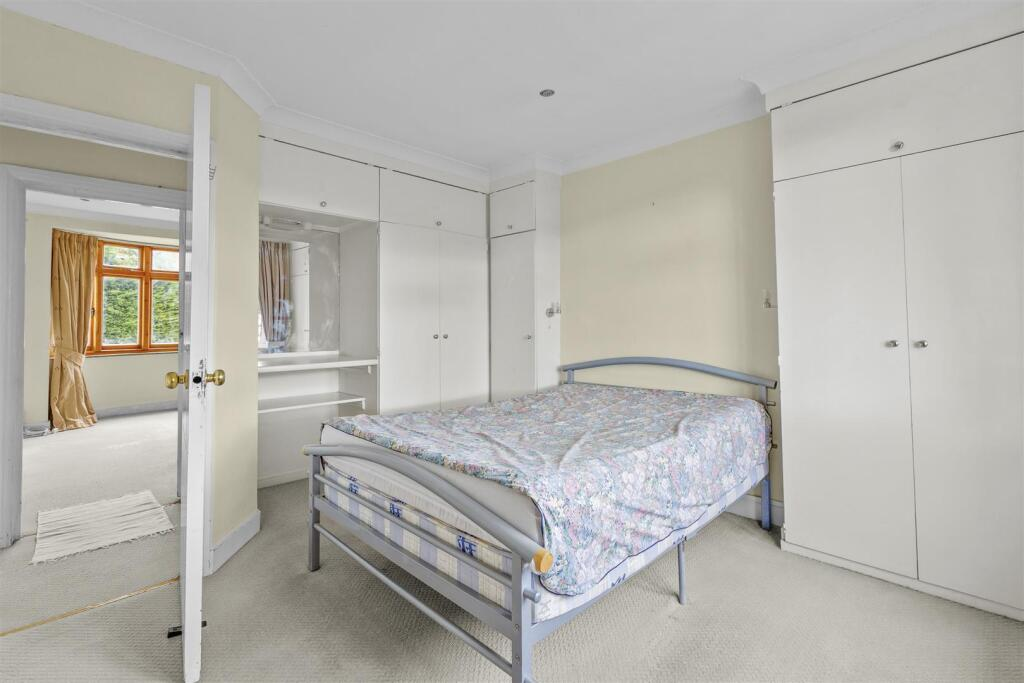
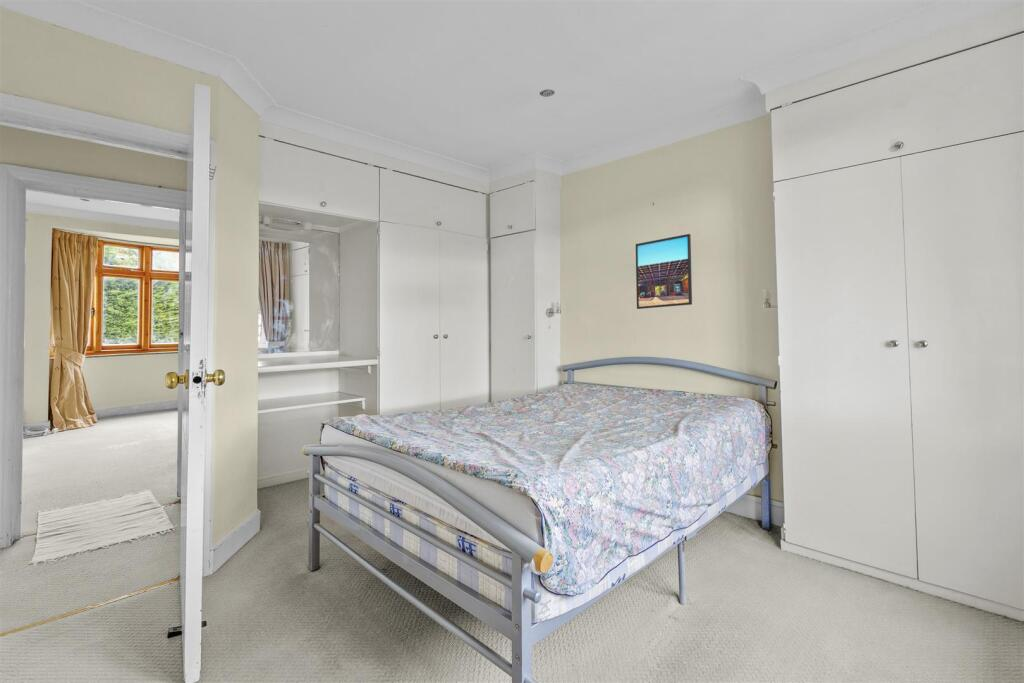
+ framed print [635,233,693,310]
